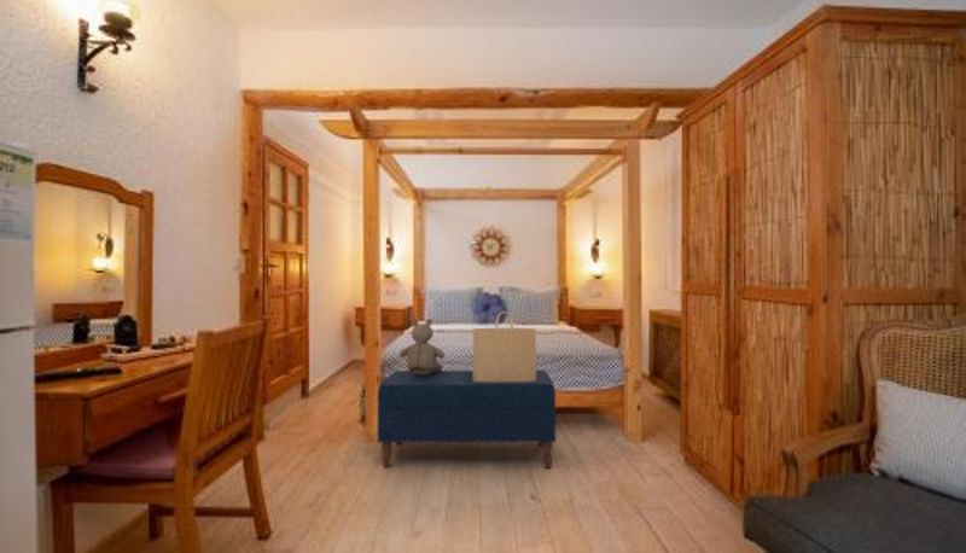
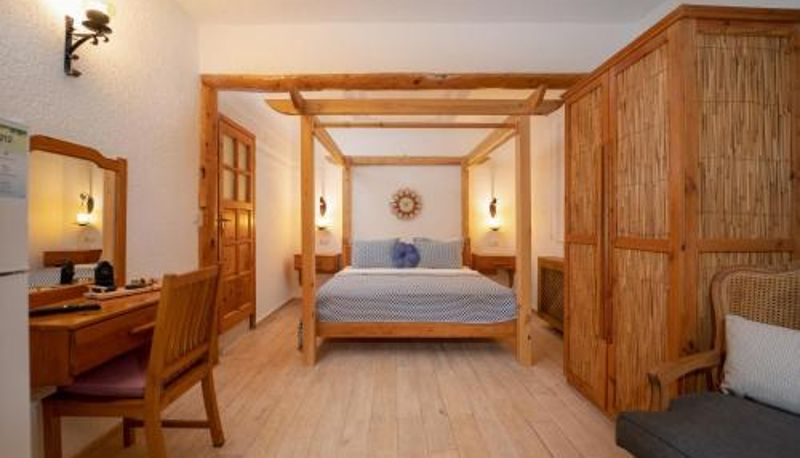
- bench [376,368,557,468]
- tote bag [472,310,537,382]
- stuffed bear [398,318,447,376]
